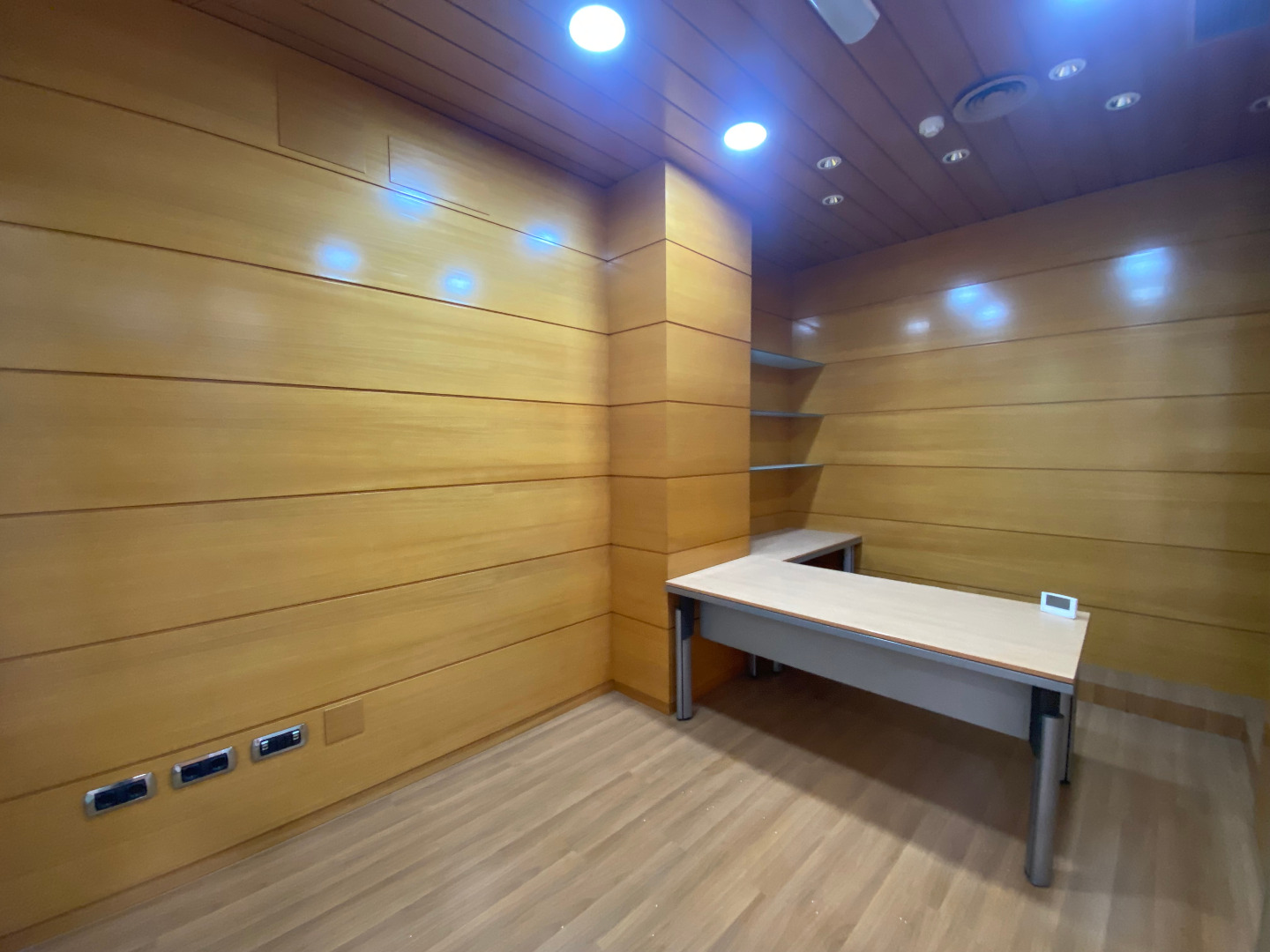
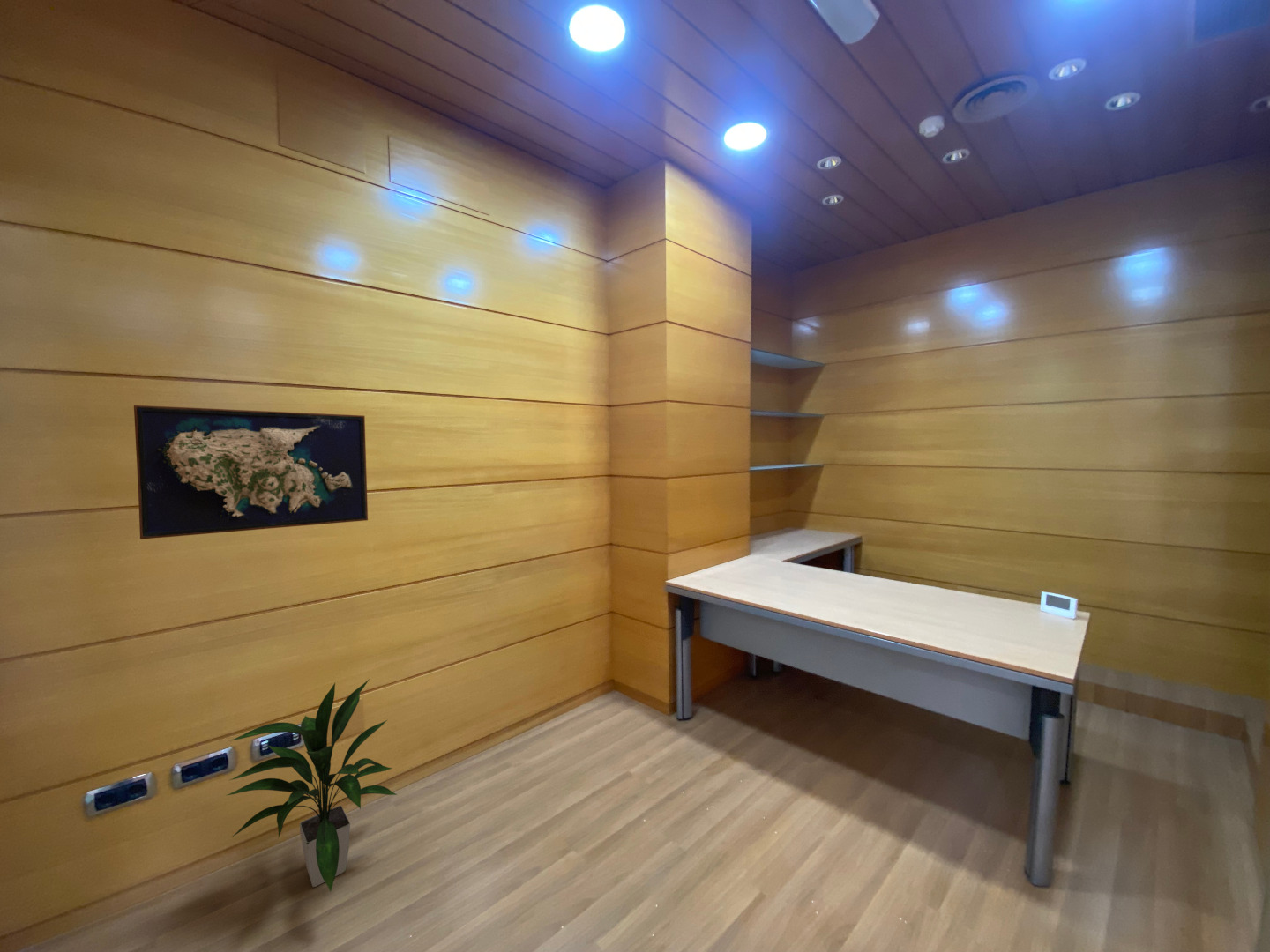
+ map [133,405,369,540]
+ indoor plant [224,677,398,893]
